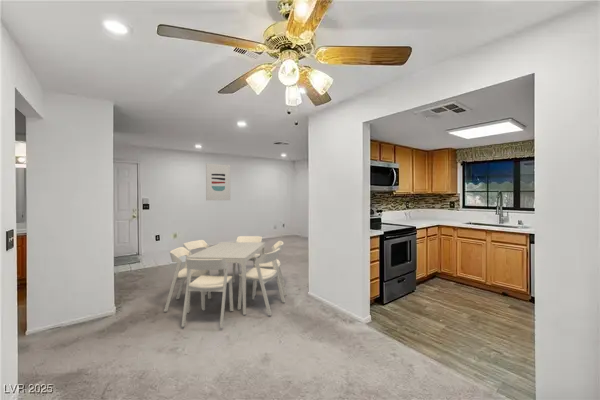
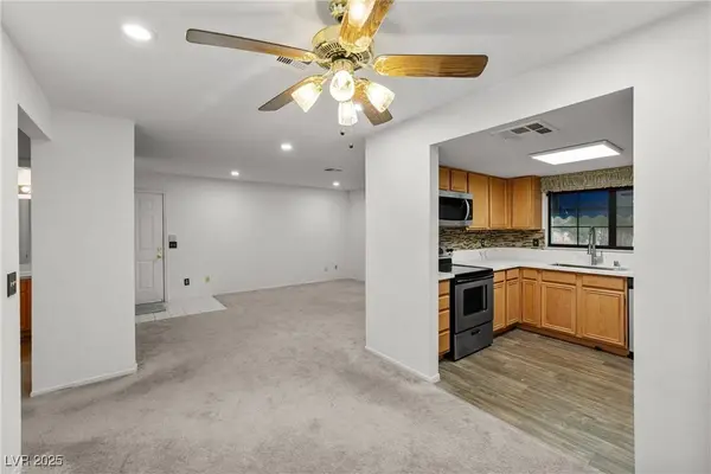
- dining set [163,235,287,329]
- wall art [205,162,231,201]
